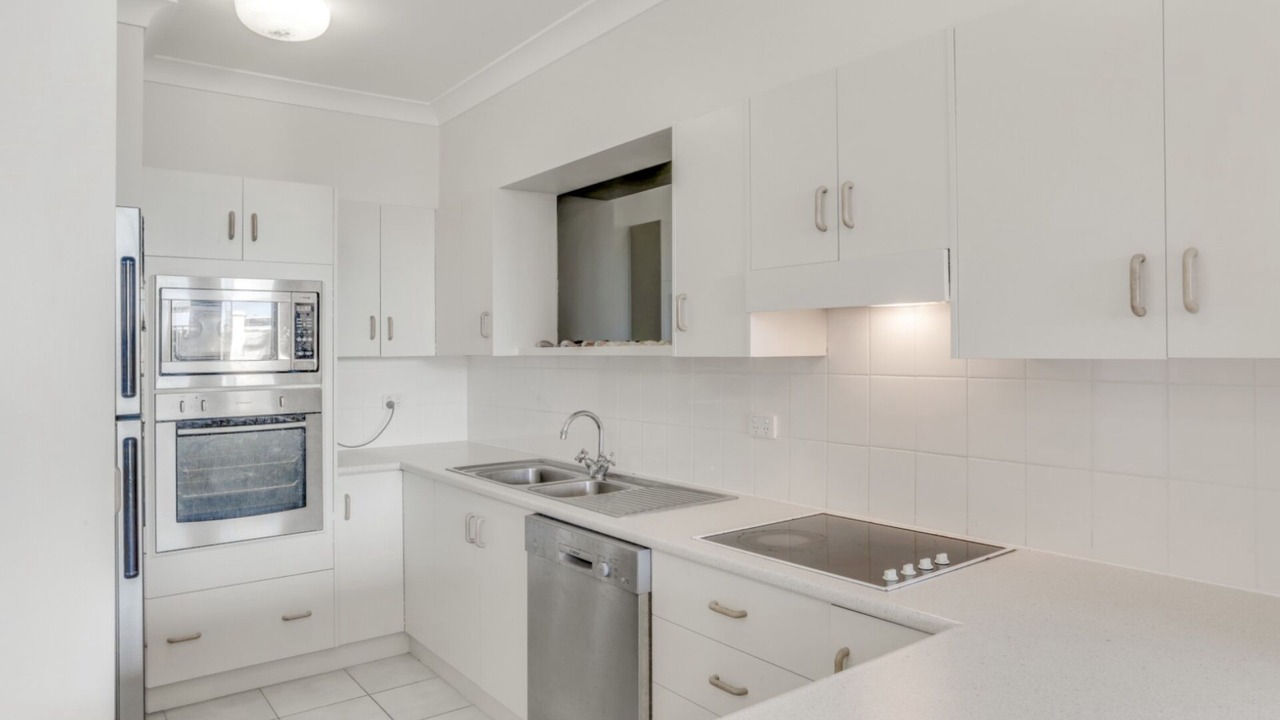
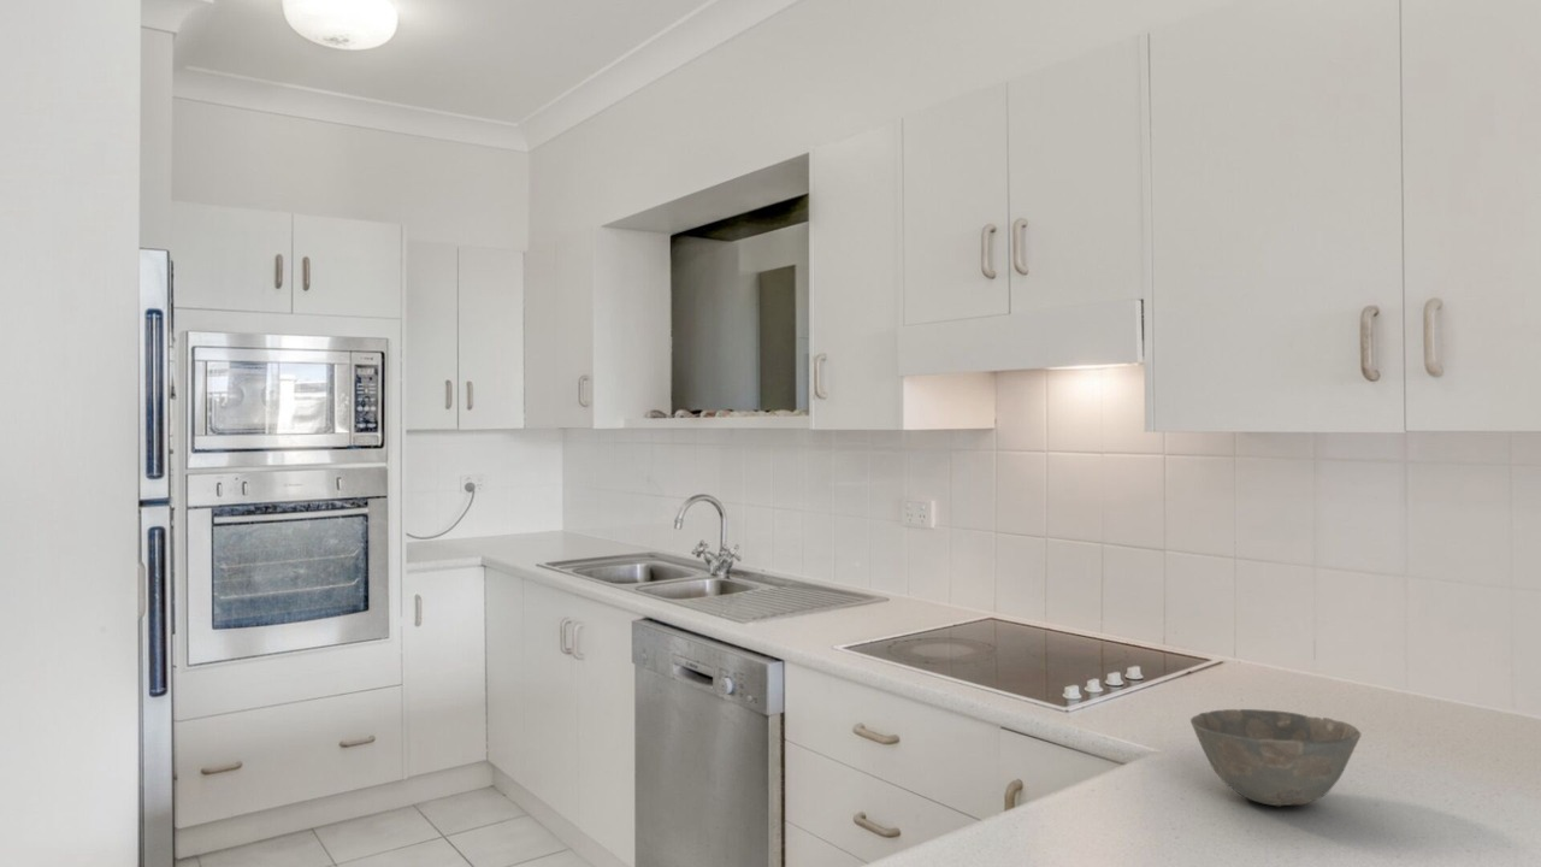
+ bowl [1189,708,1362,808]
